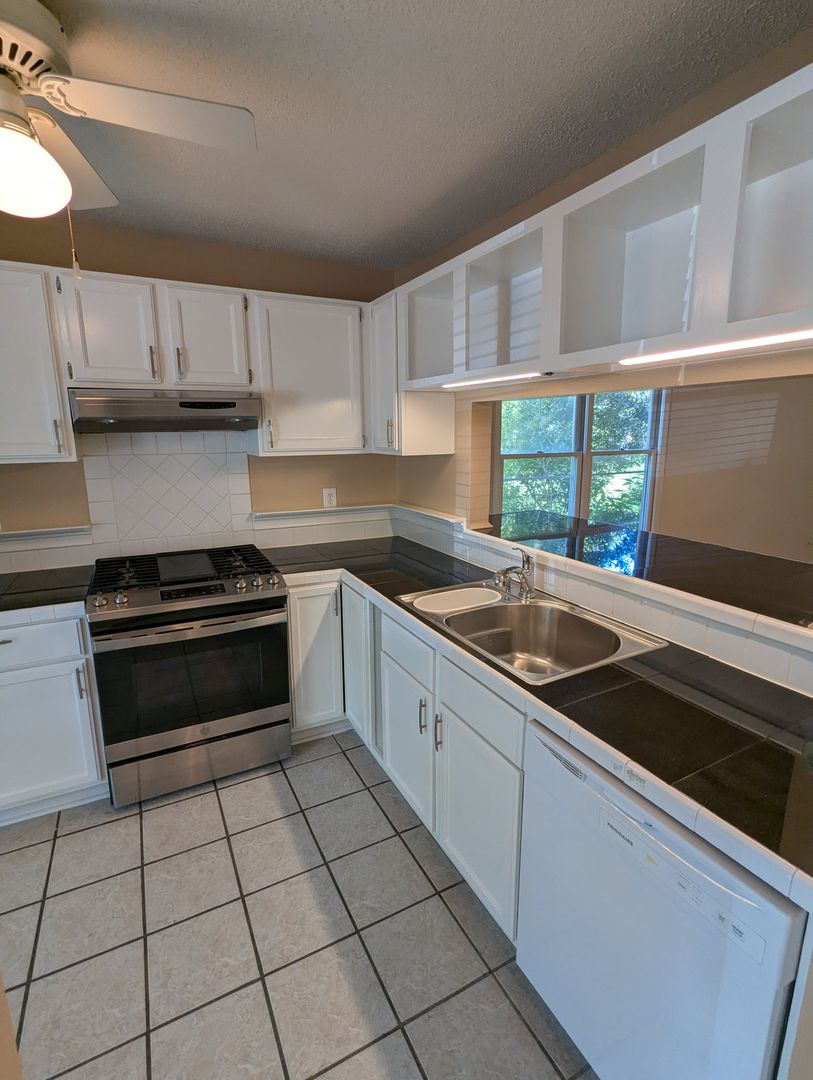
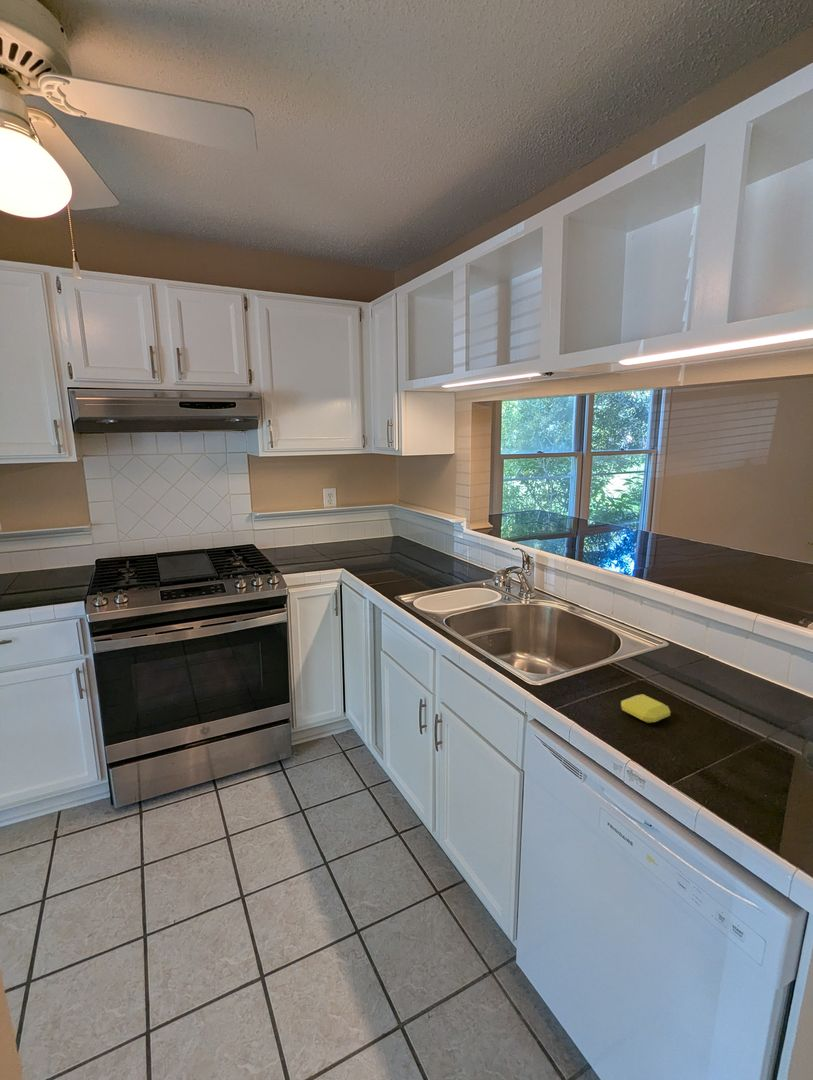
+ soap bar [620,693,671,724]
